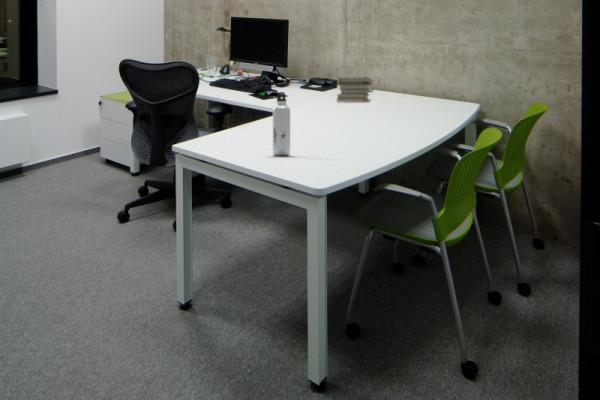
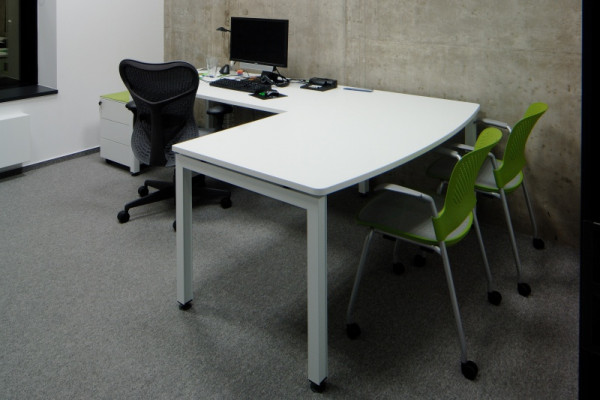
- book stack [336,77,375,104]
- water bottle [272,91,291,157]
